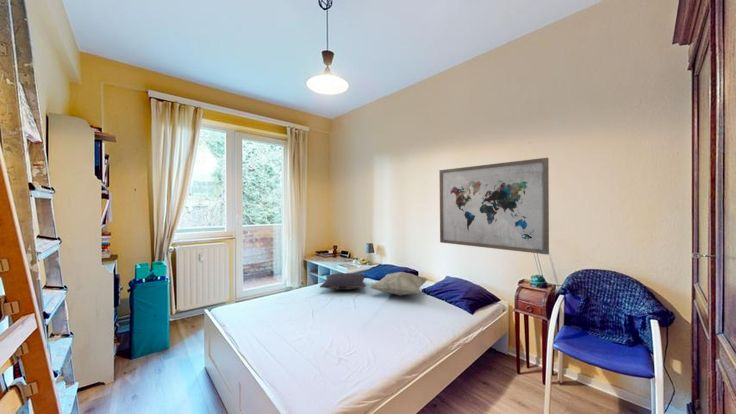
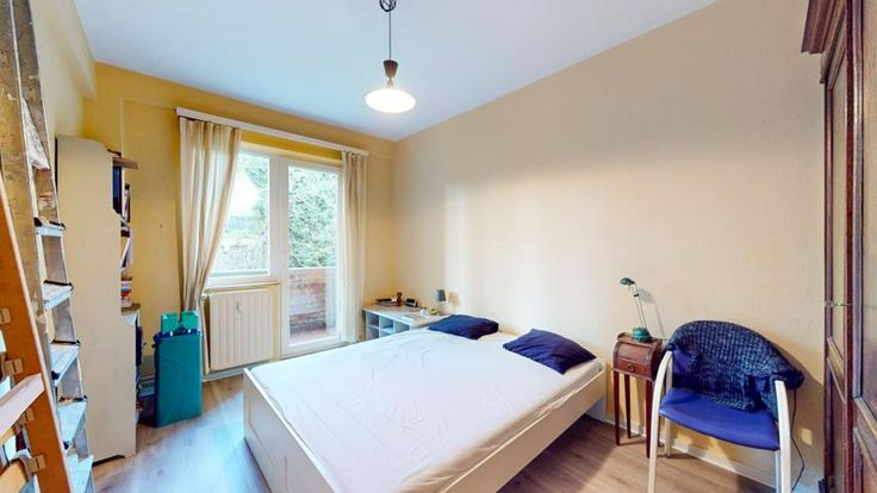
- decorative pillow [369,271,429,297]
- wall art [438,157,550,255]
- pillow [319,272,367,291]
